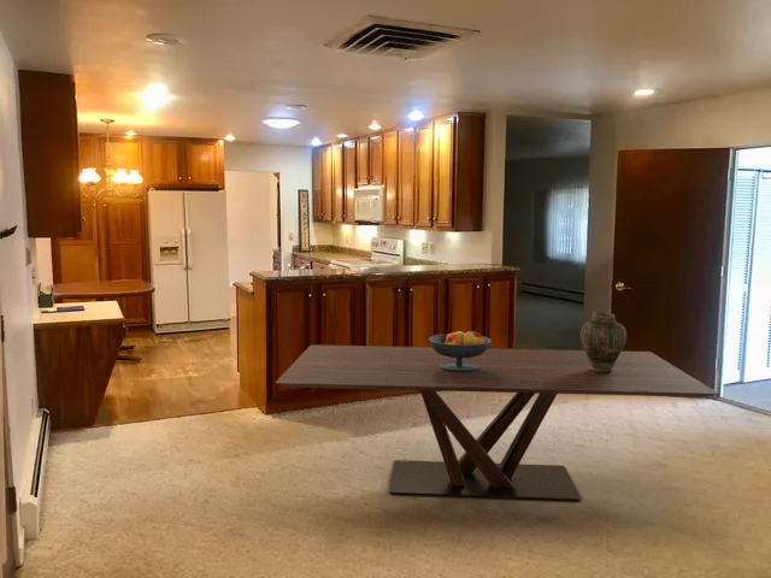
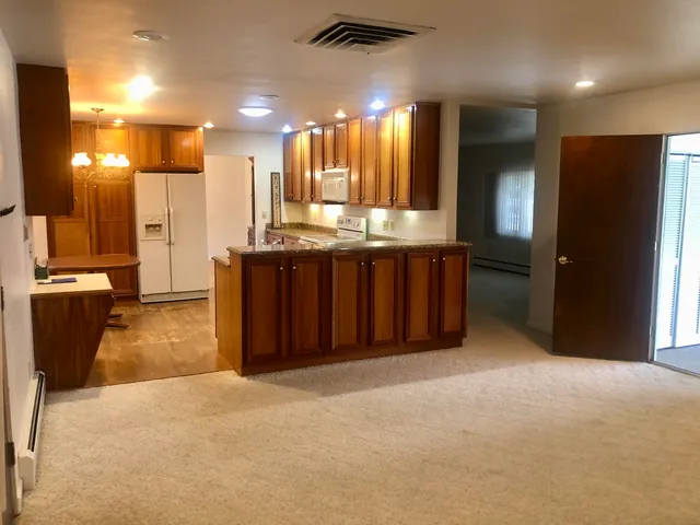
- dining table [275,343,719,501]
- fruit bowl [428,329,493,372]
- vase [579,309,628,372]
